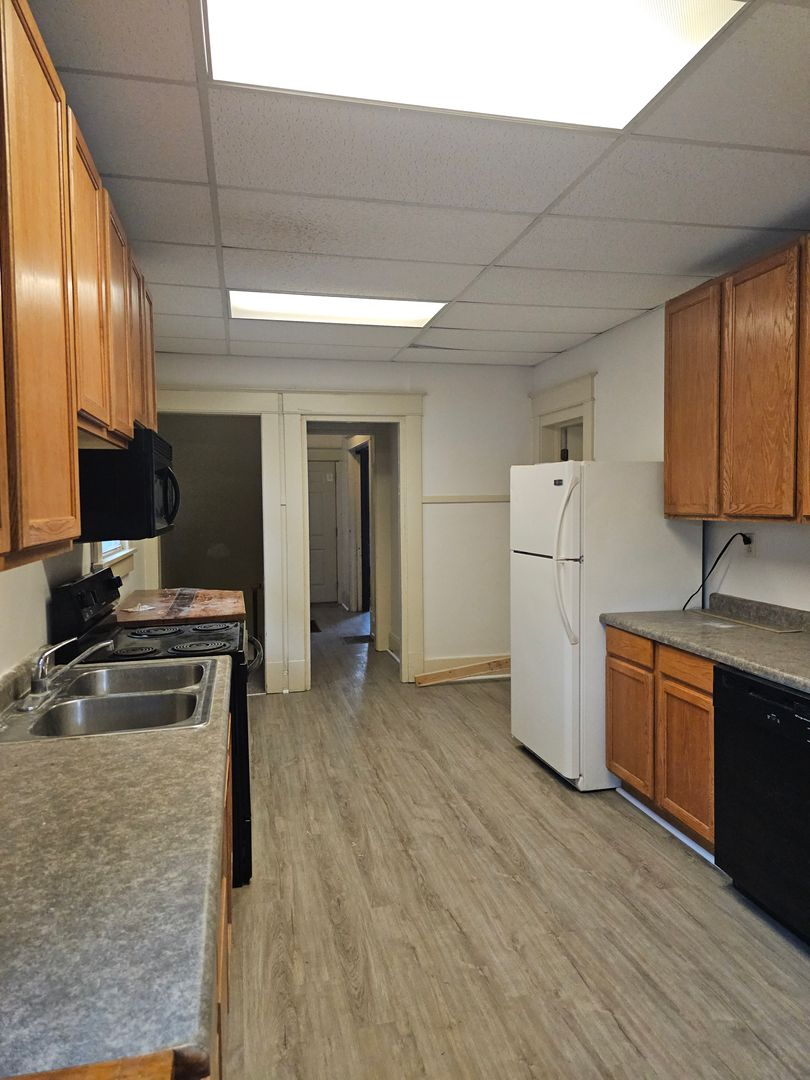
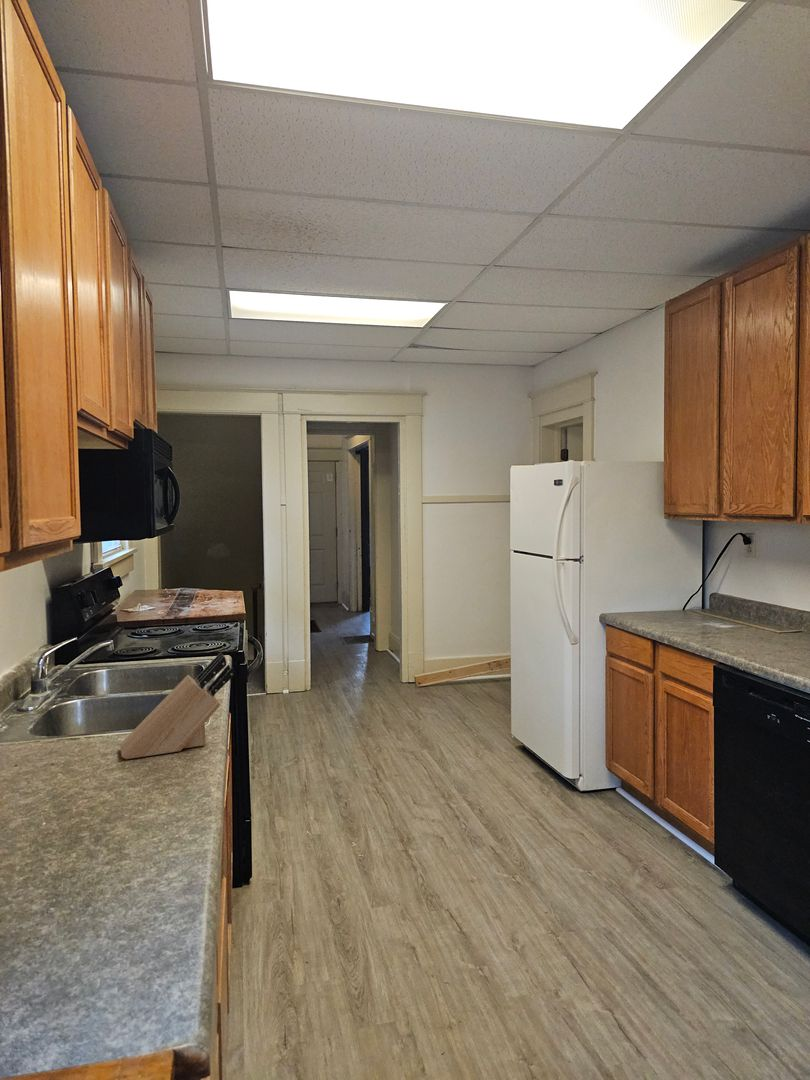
+ knife block [119,651,235,760]
